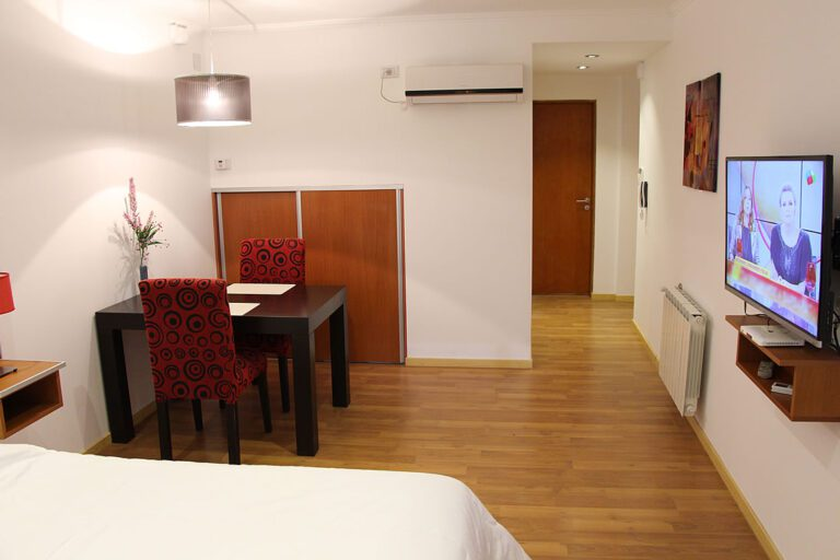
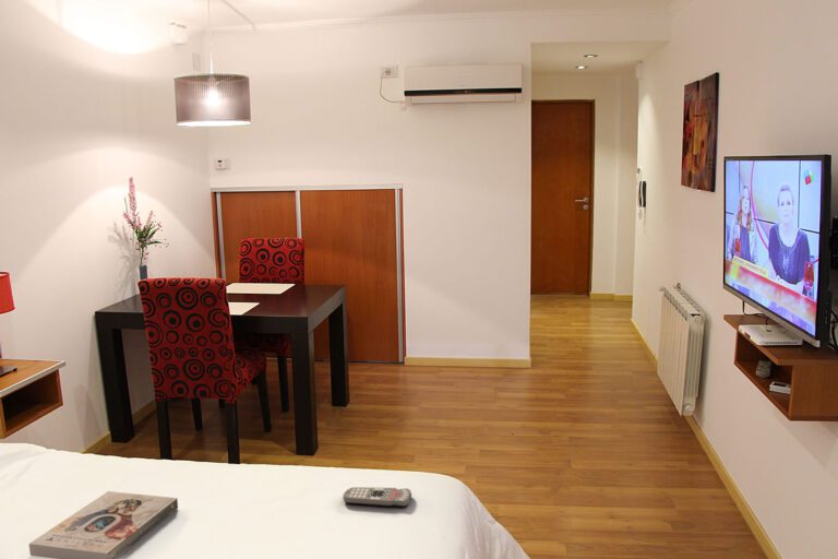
+ book [28,490,179,559]
+ remote control [342,486,412,509]
